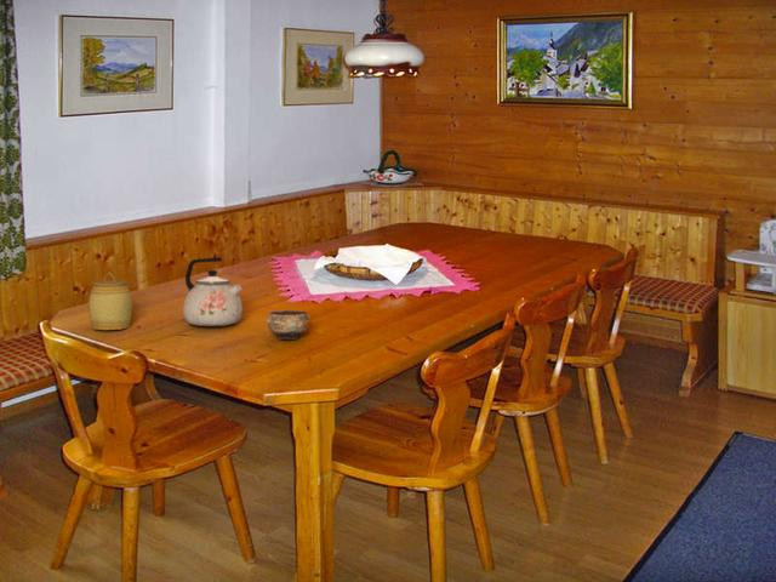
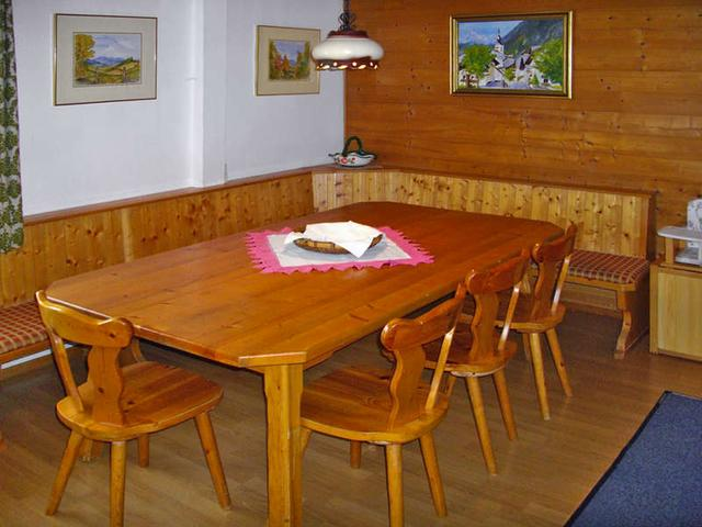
- jar [87,270,133,331]
- kettle [182,256,244,327]
- ceramic bowl [263,309,312,341]
